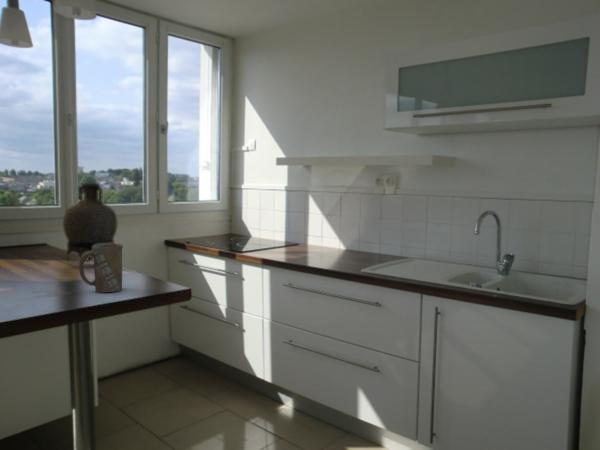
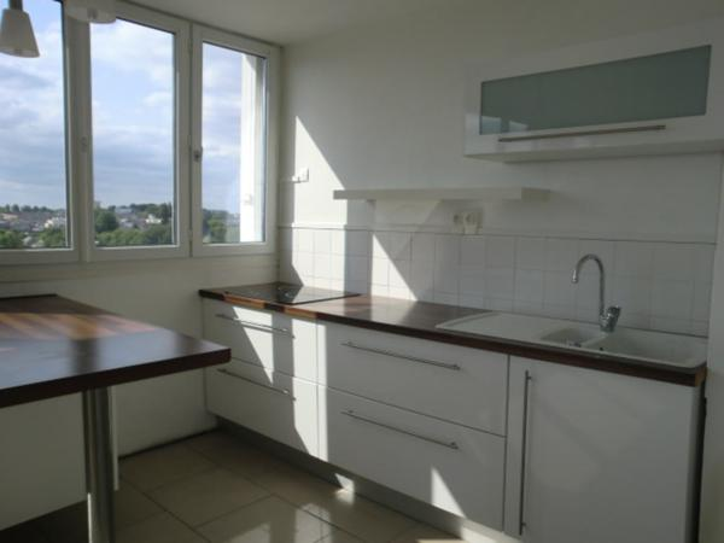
- mug [78,242,124,293]
- vase [62,182,118,269]
